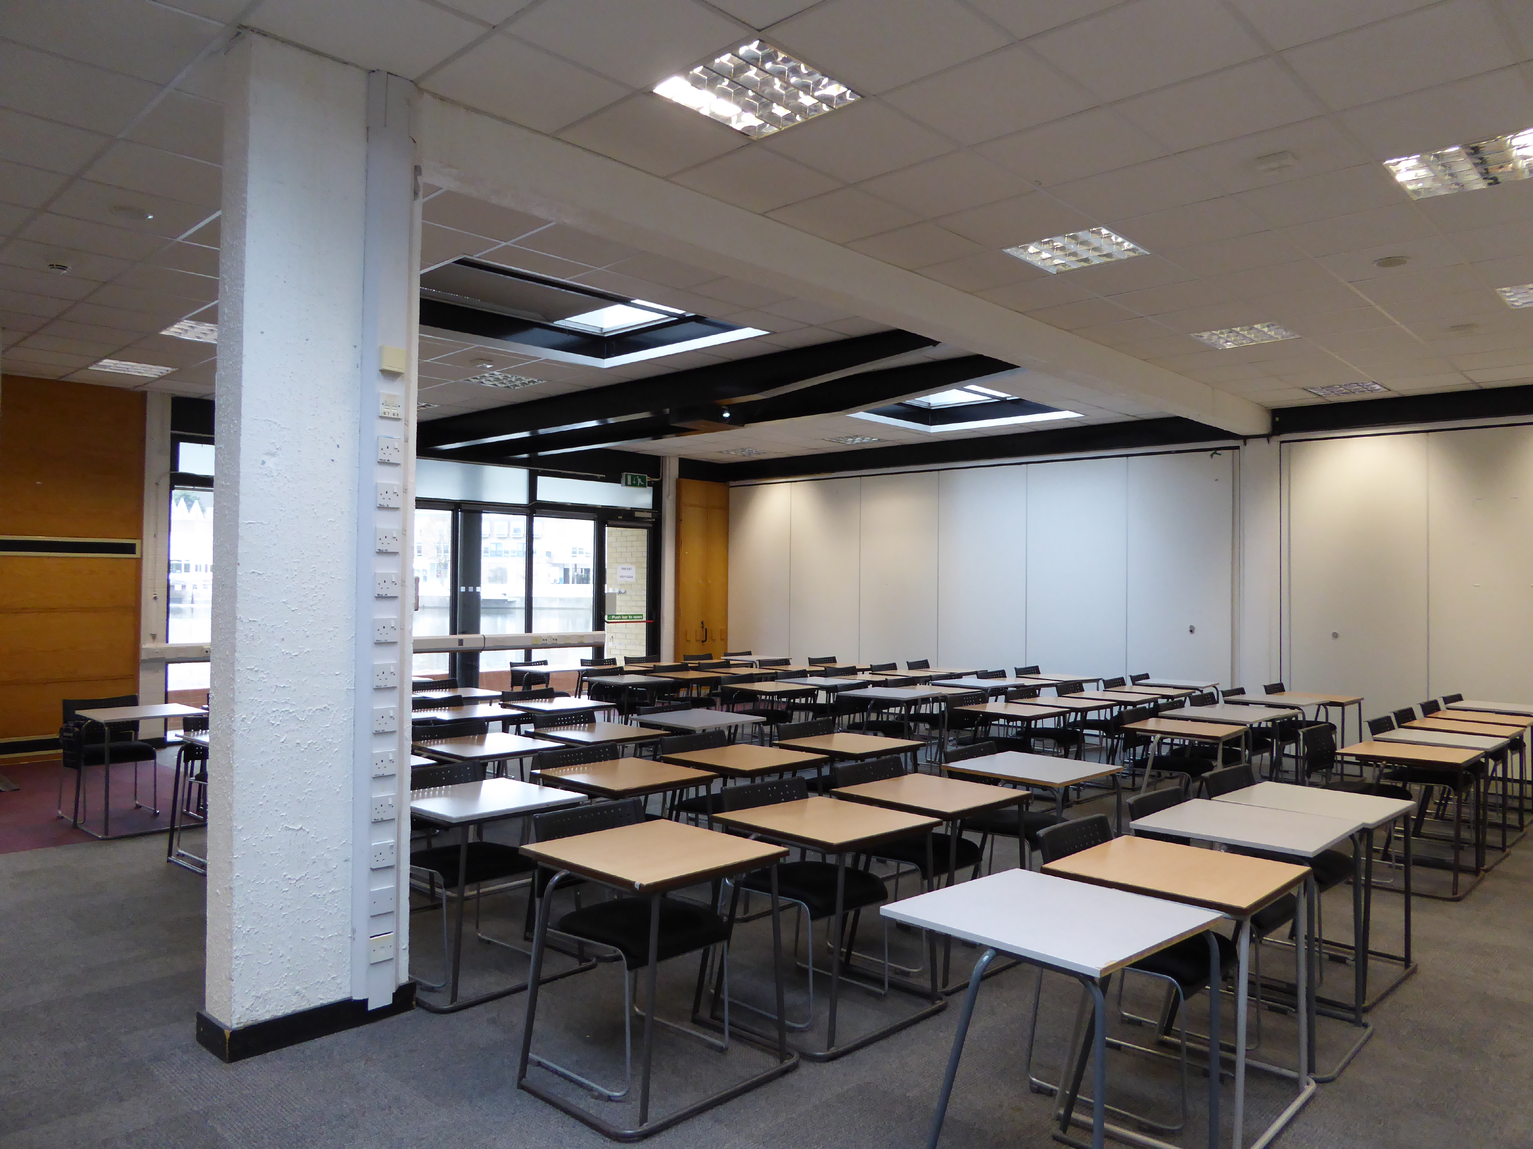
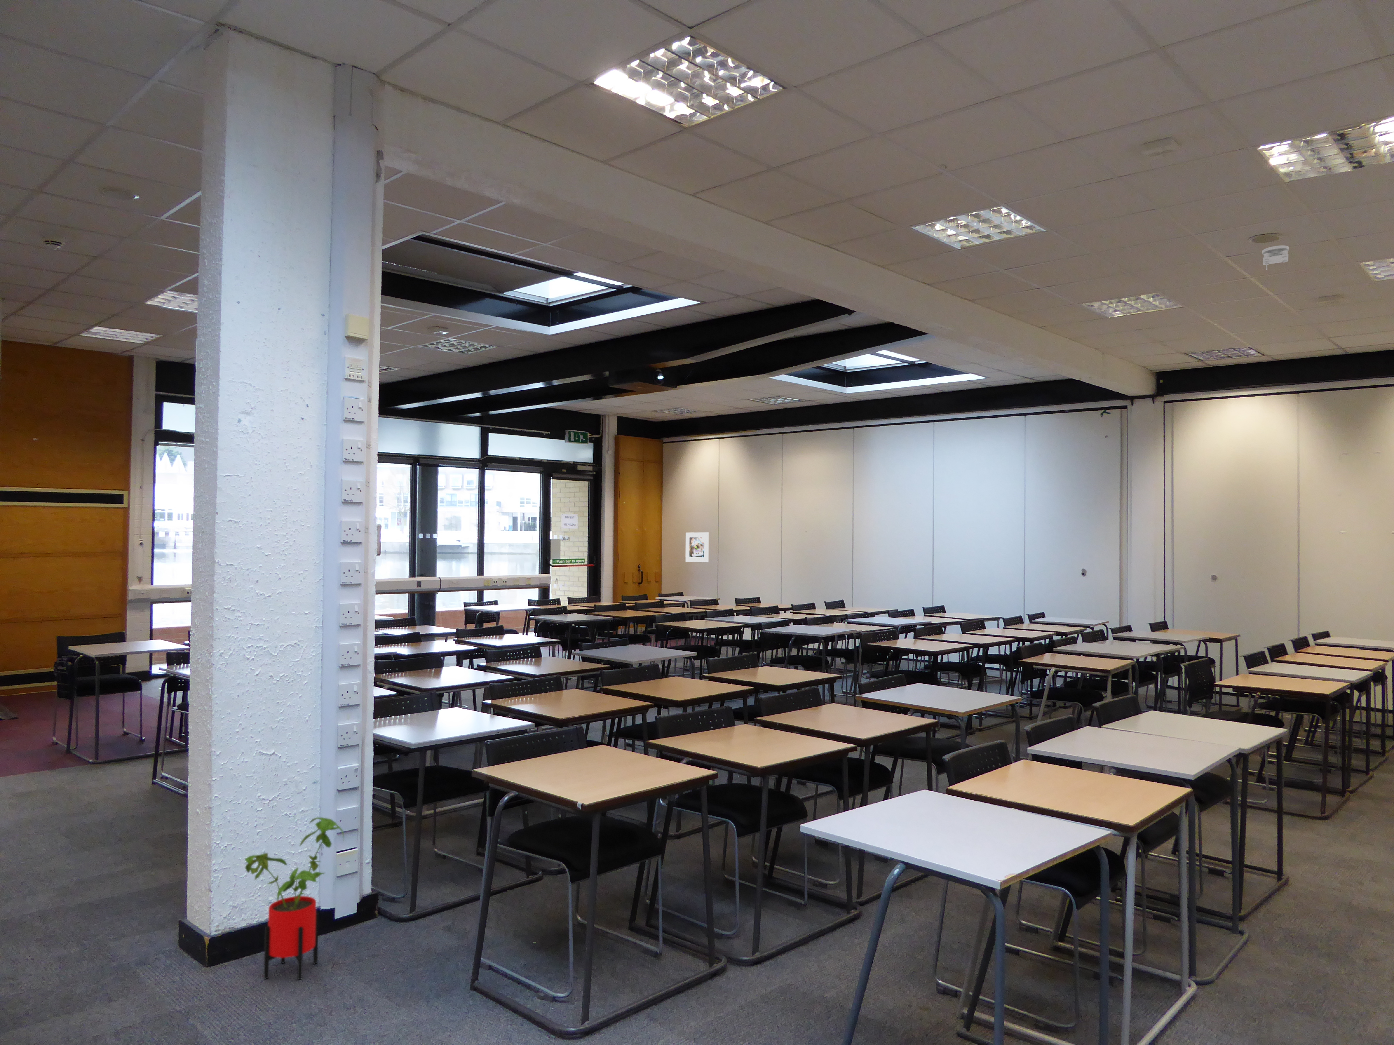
+ house plant [245,817,345,980]
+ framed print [685,532,709,563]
+ smoke detector [1262,245,1290,270]
